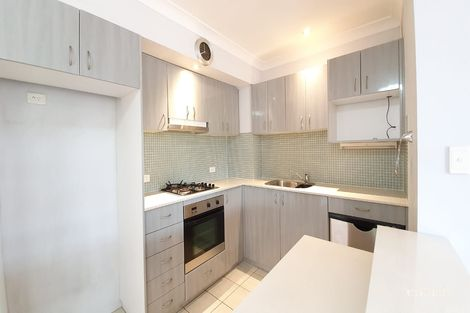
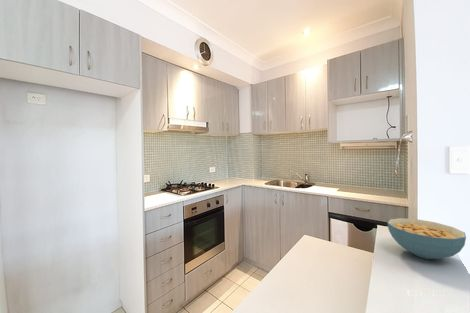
+ cereal bowl [386,217,467,260]
